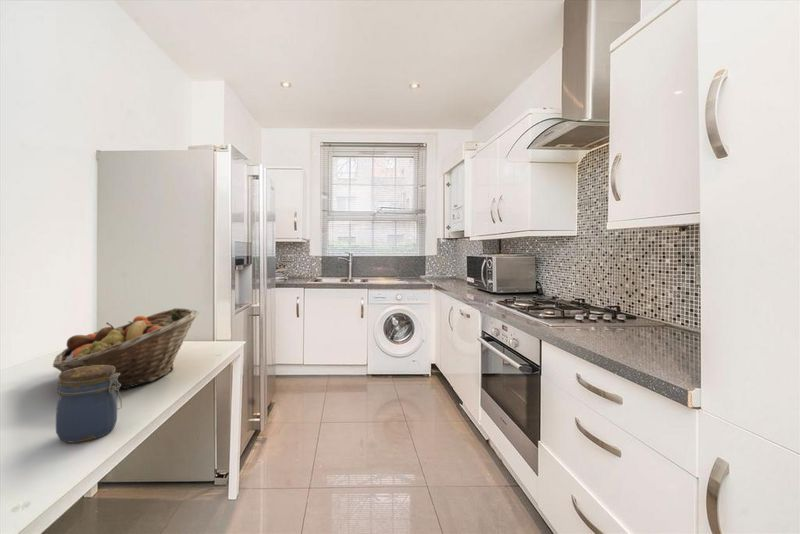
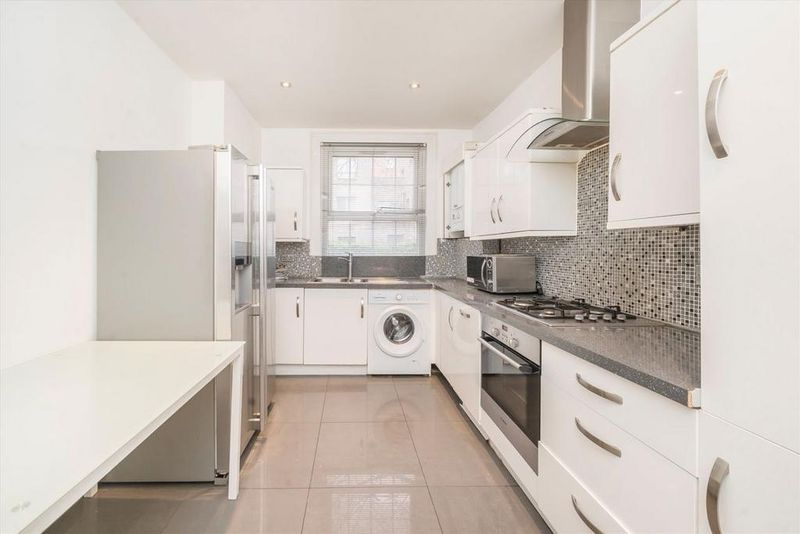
- jar [55,365,123,444]
- fruit basket [52,307,200,390]
